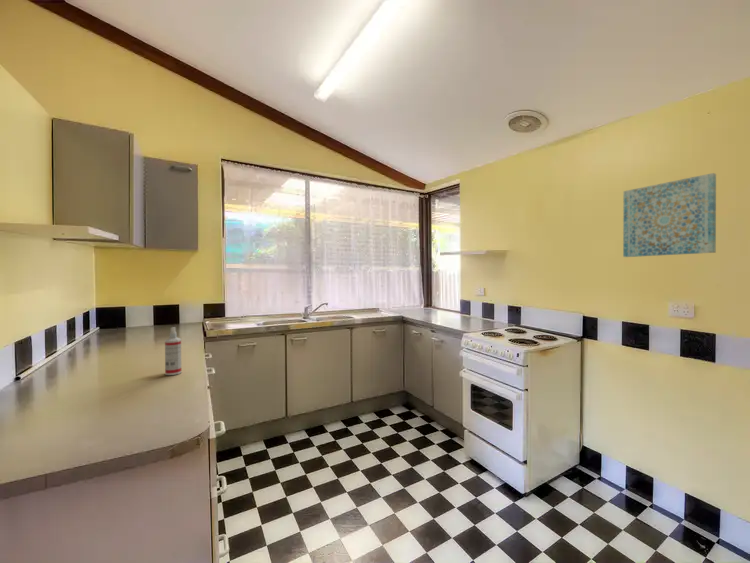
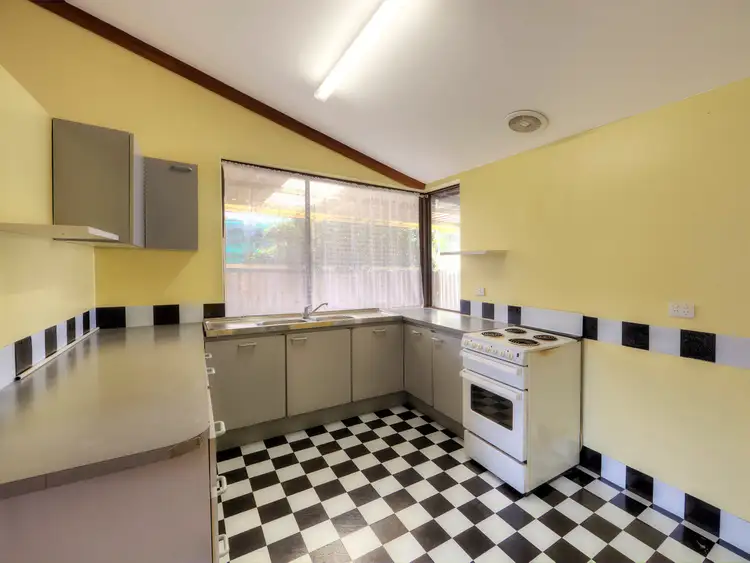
- spray bottle [164,326,182,376]
- wall art [622,172,717,258]
